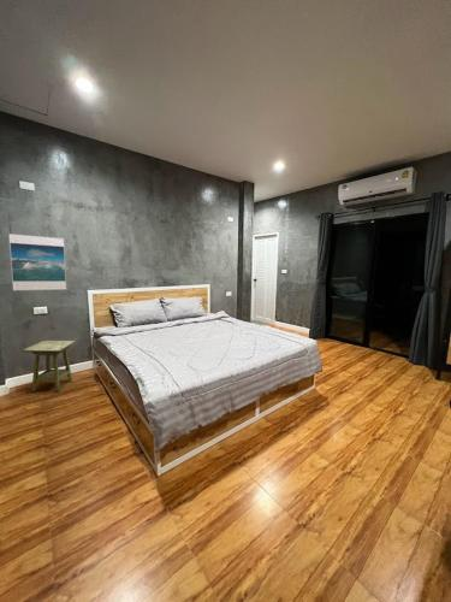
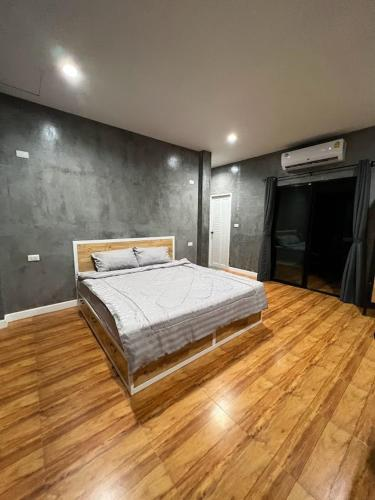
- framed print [8,232,67,291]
- side table [22,340,77,393]
